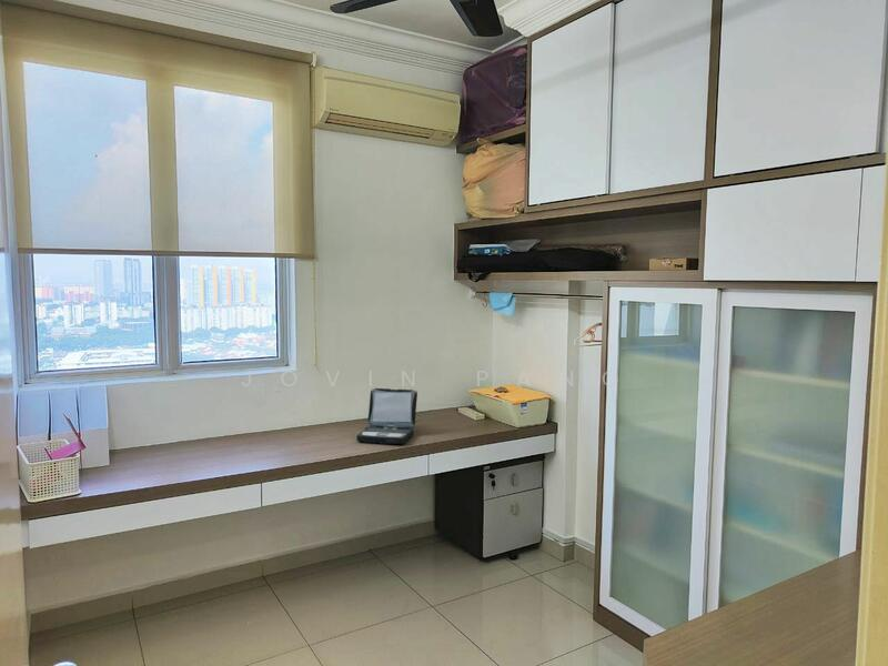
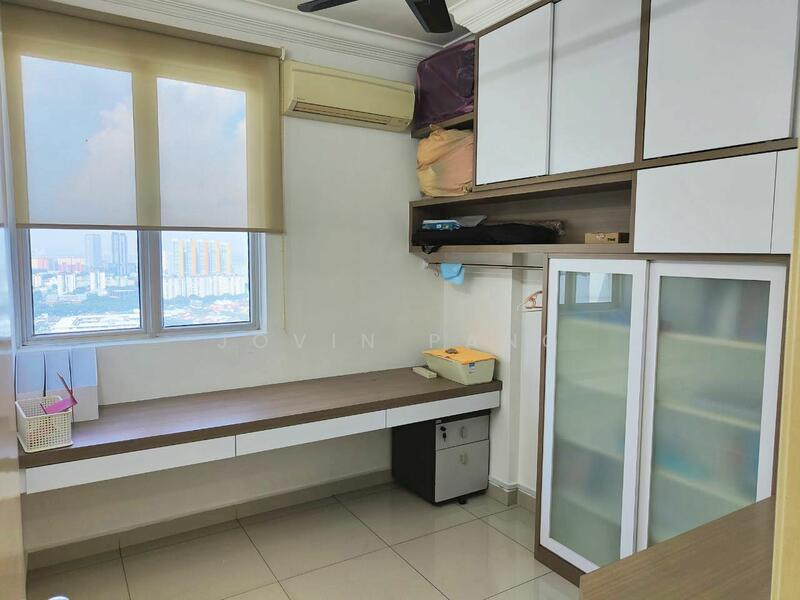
- laptop [355,387,418,445]
